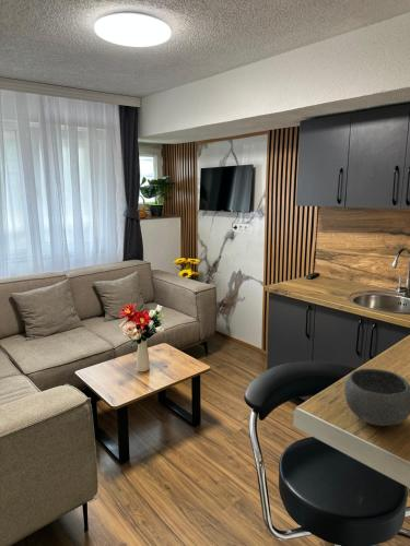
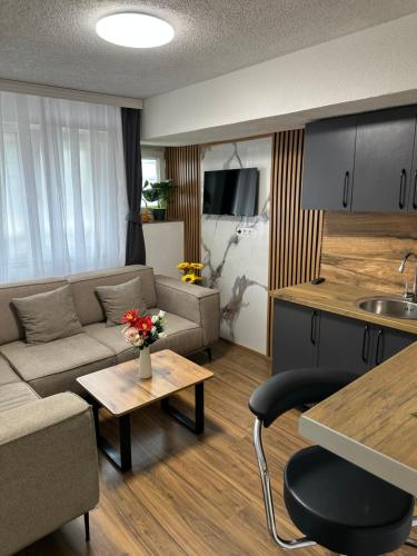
- bowl [343,368,410,427]
